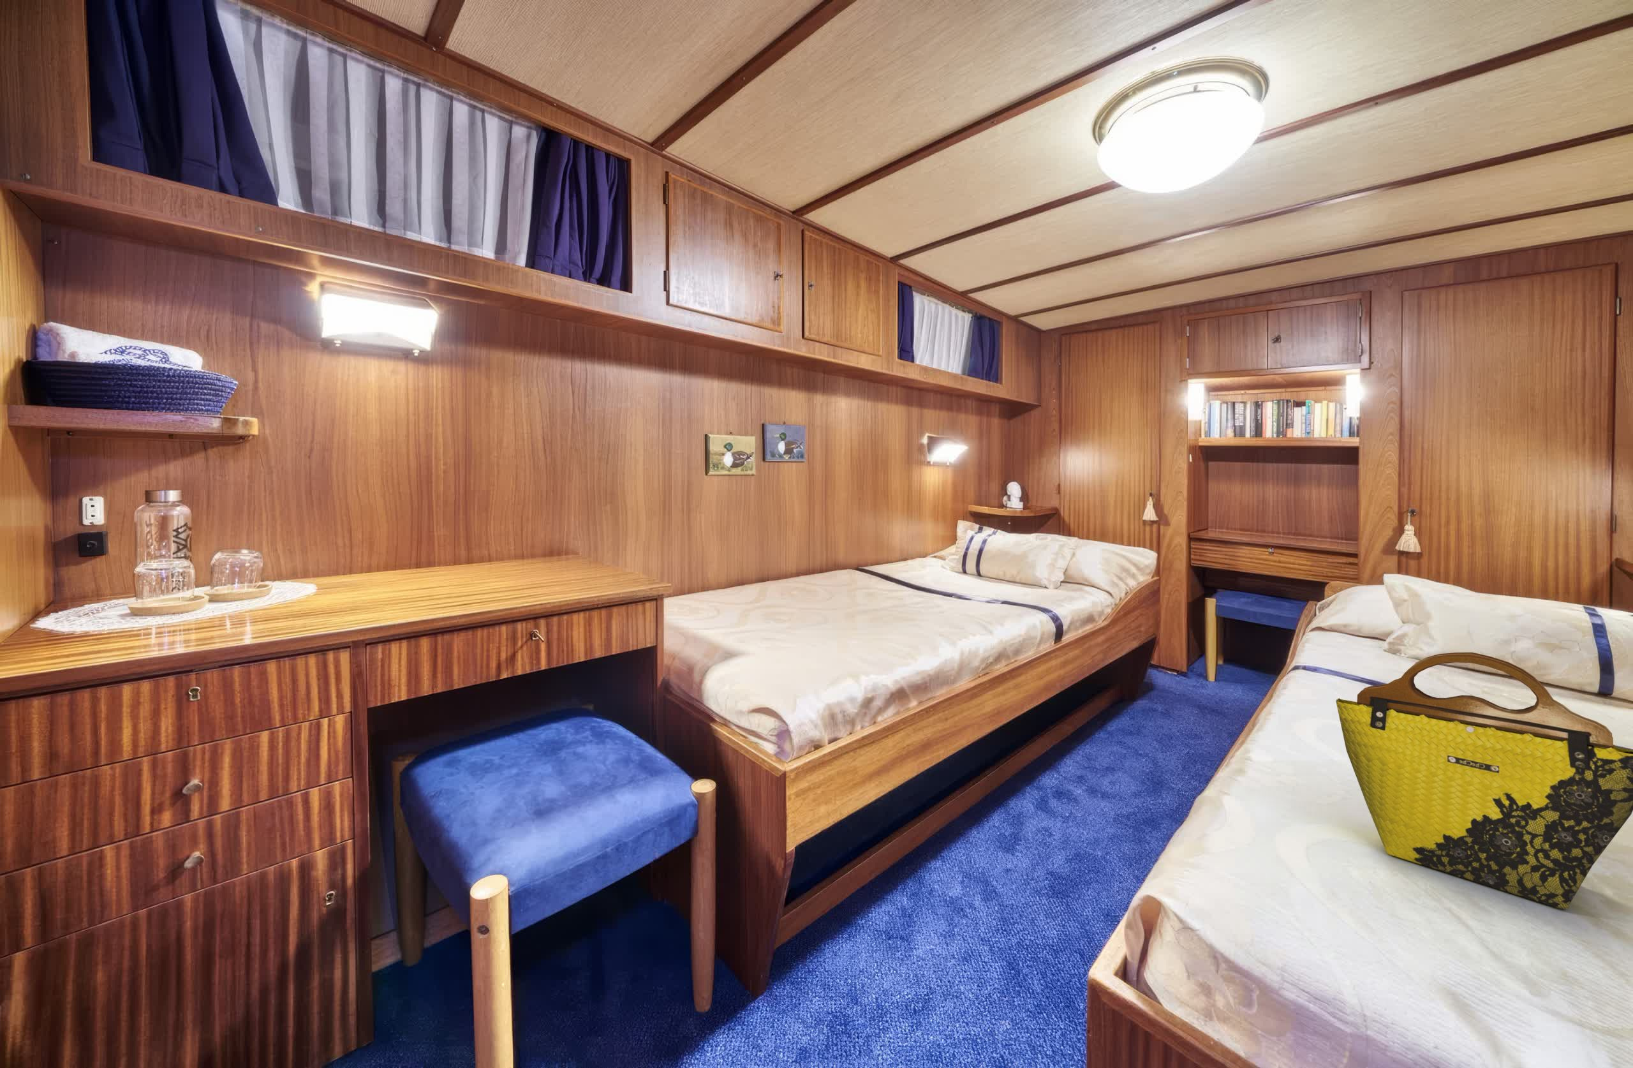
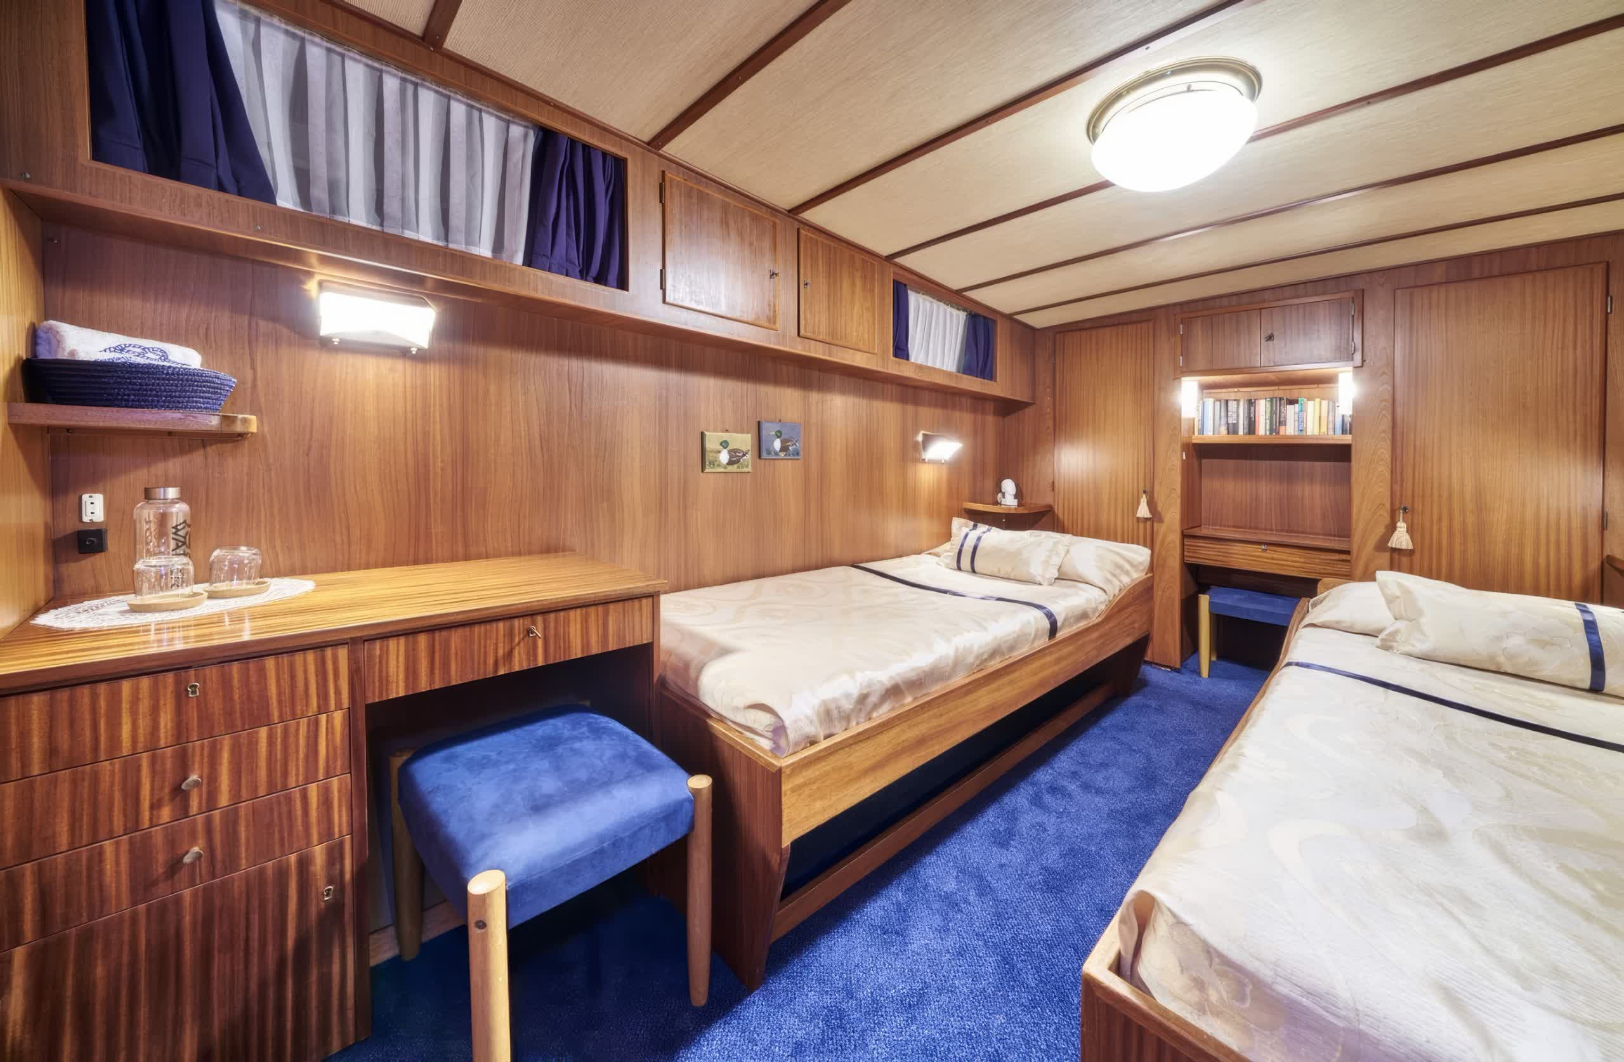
- tote bag [1335,651,1633,911]
